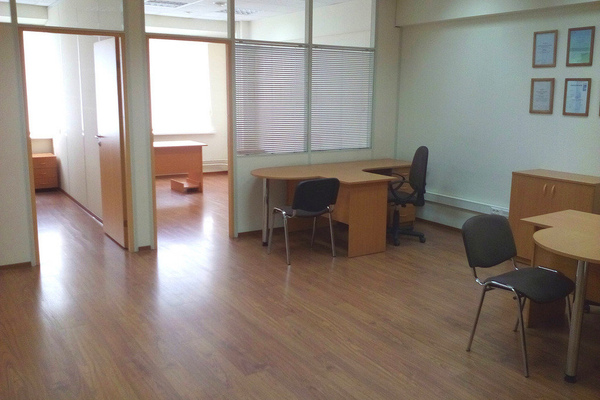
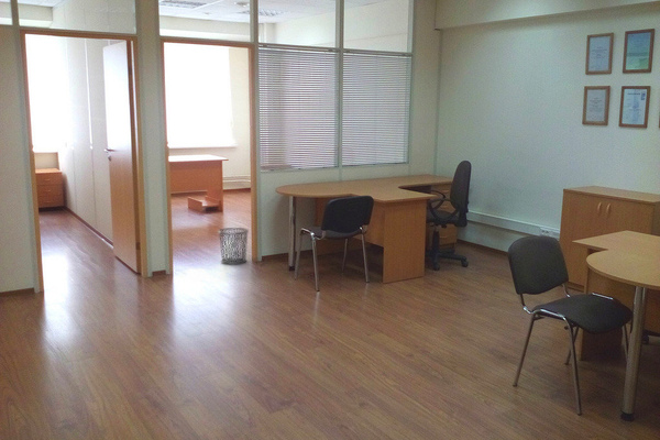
+ waste bin [217,227,250,266]
